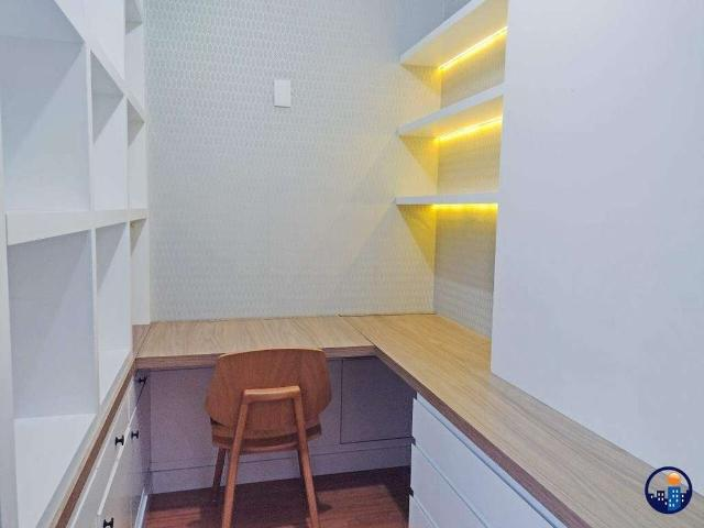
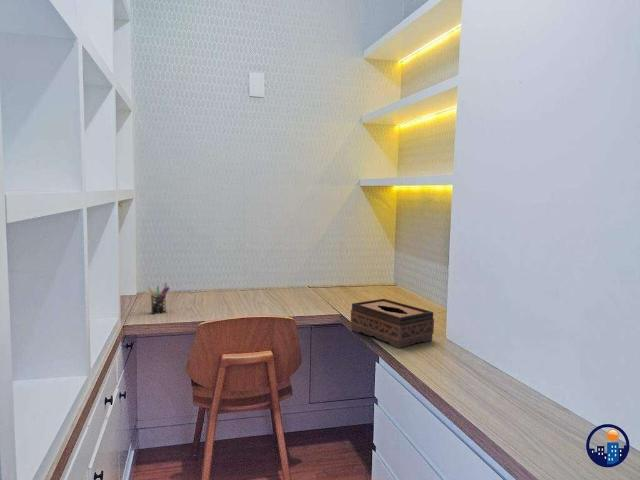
+ tissue box [350,298,435,349]
+ pen holder [146,282,171,315]
